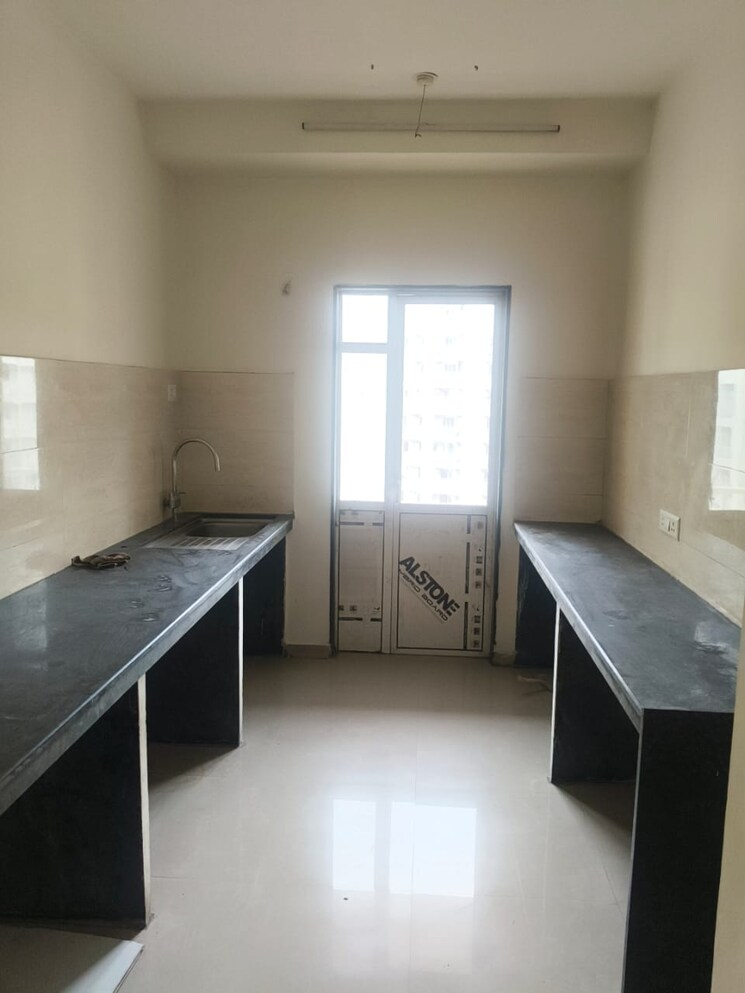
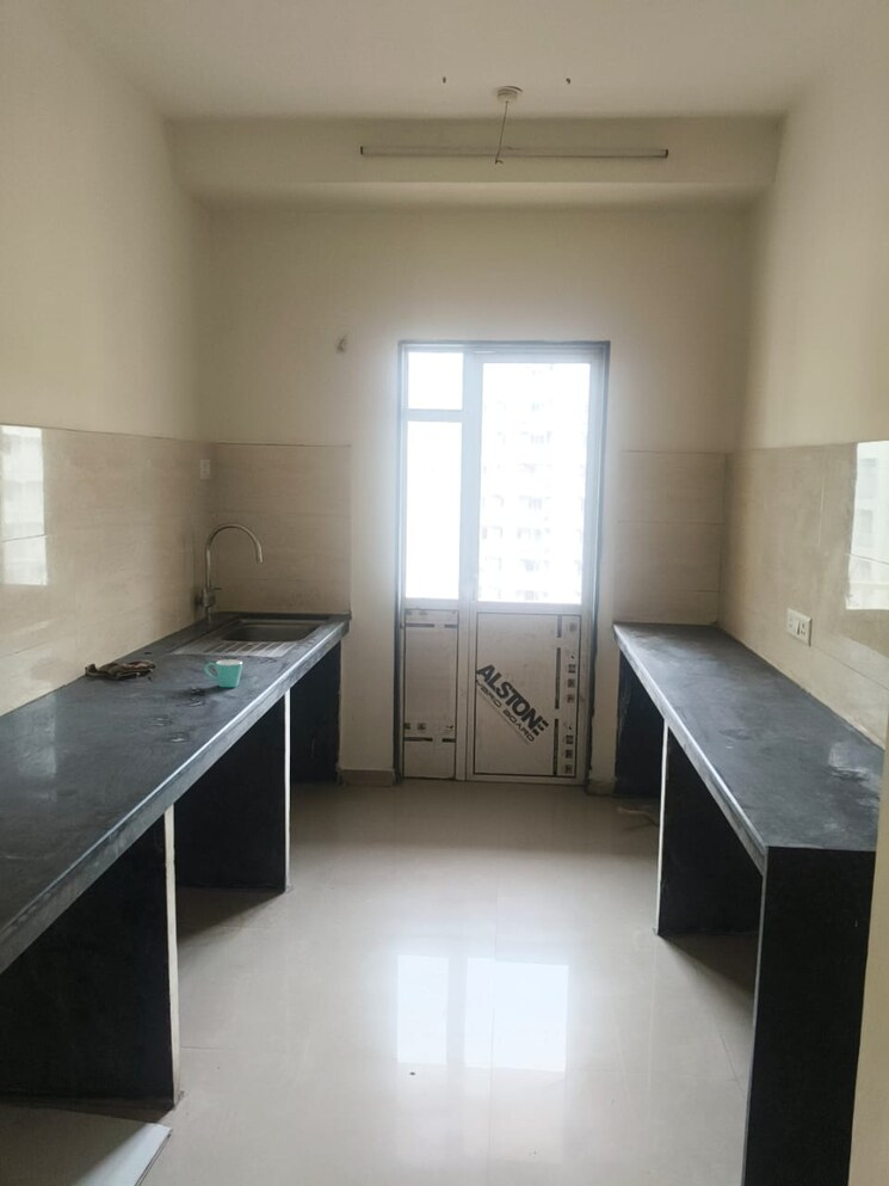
+ mug [203,658,243,688]
